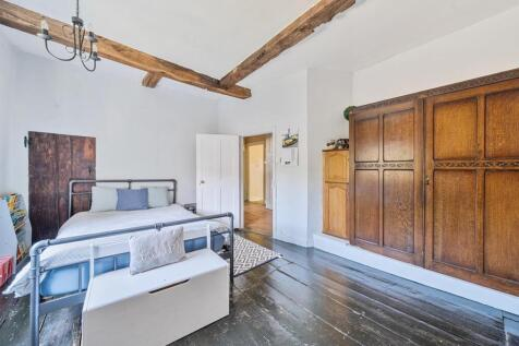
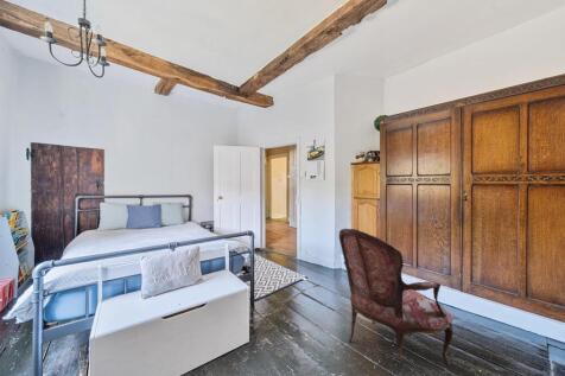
+ armchair [338,228,455,367]
